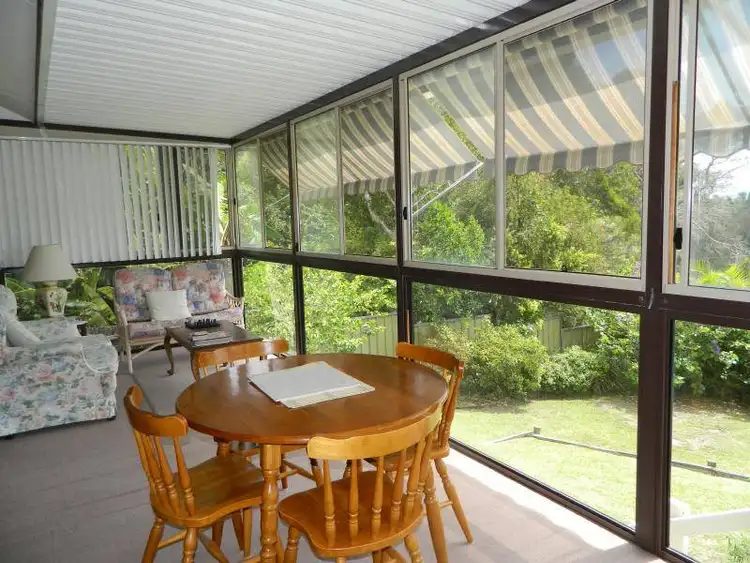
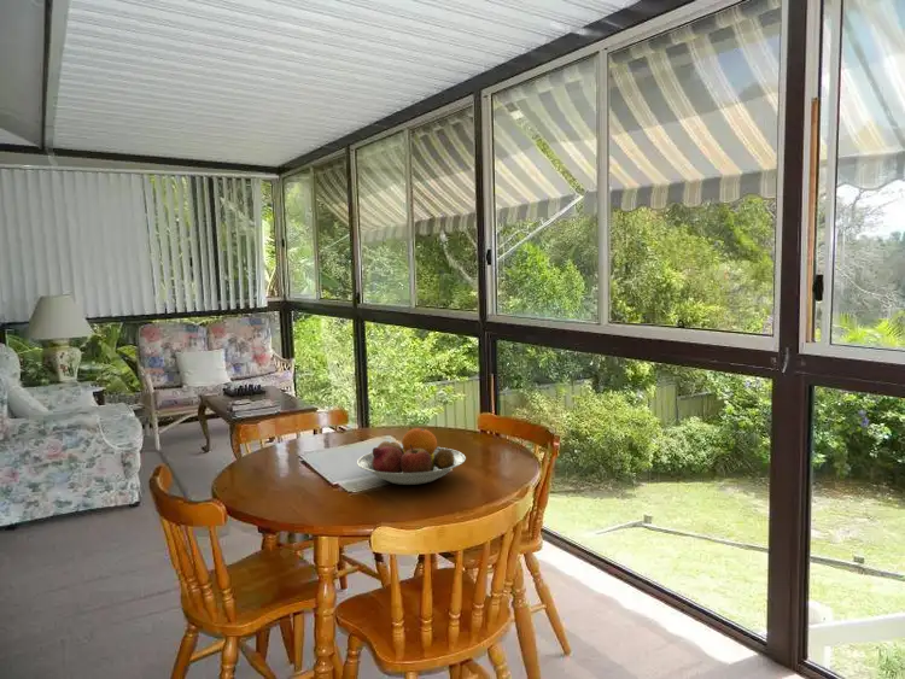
+ fruit bowl [356,425,467,486]
